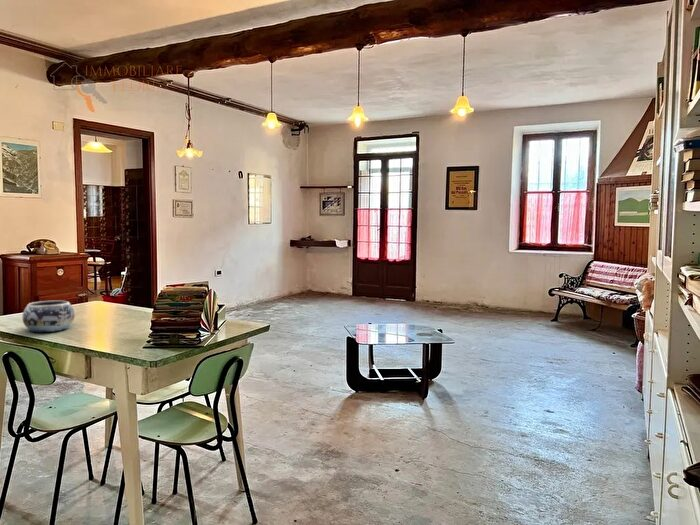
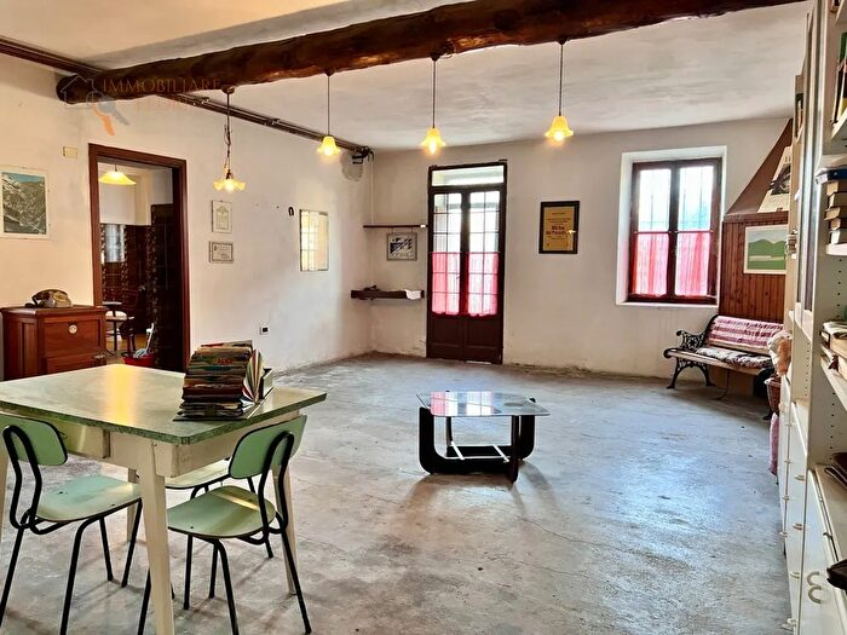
- decorative bowl [22,300,75,333]
